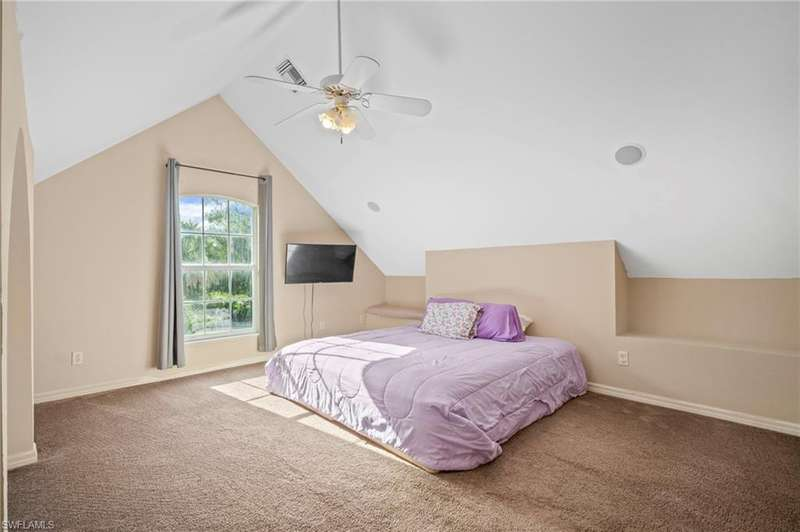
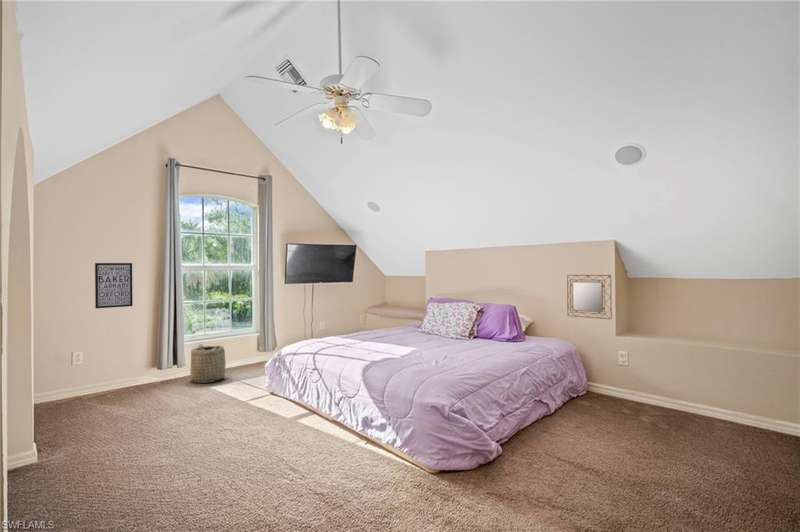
+ wall art [94,262,134,309]
+ home mirror [566,274,613,320]
+ basket [189,342,227,384]
